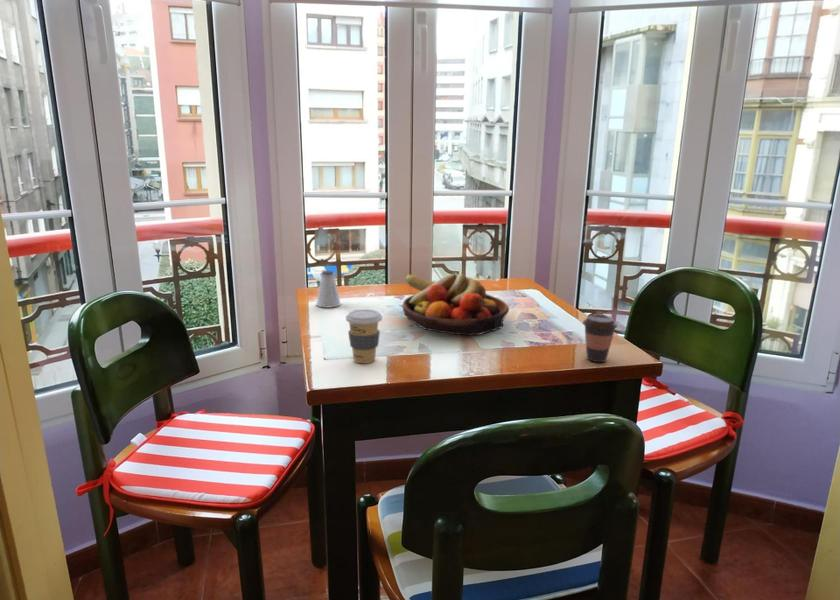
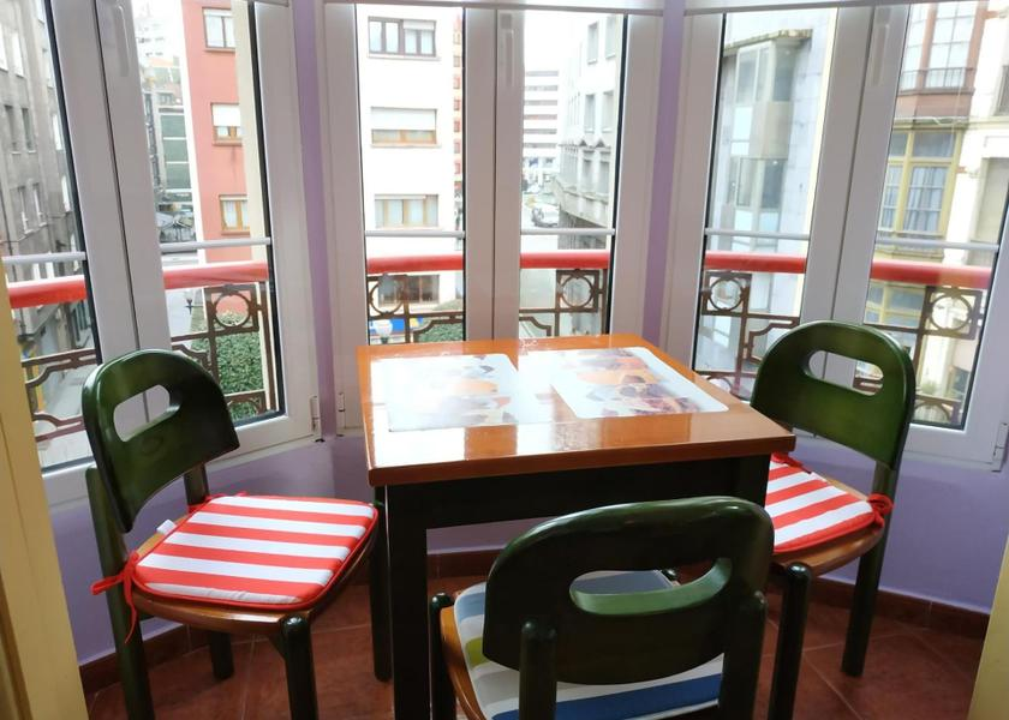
- saltshaker [315,269,341,309]
- coffee cup [345,308,383,364]
- fruit bowl [402,272,510,336]
- coffee cup [582,314,619,363]
